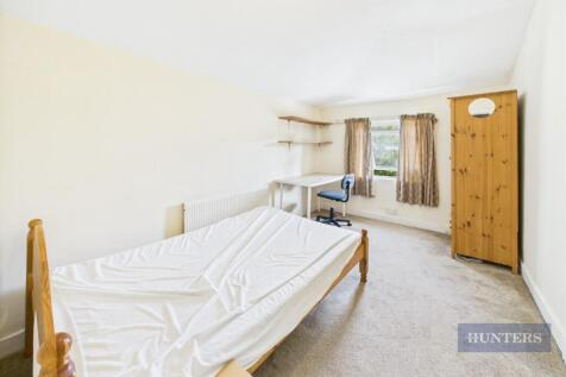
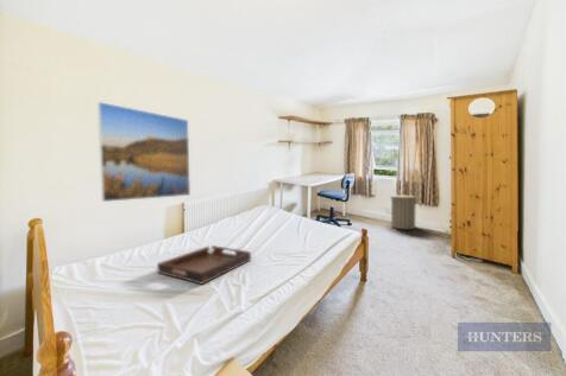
+ serving tray [156,244,252,286]
+ laundry hamper [388,190,420,230]
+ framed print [96,101,191,203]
